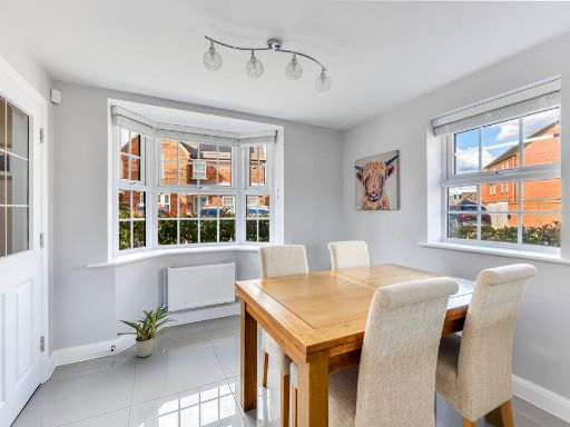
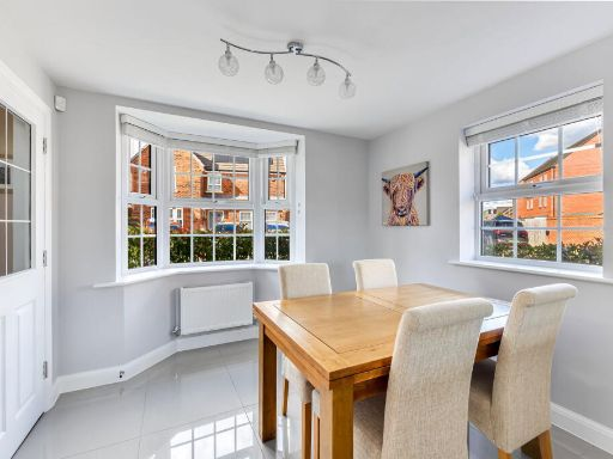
- potted plant [116,306,178,358]
